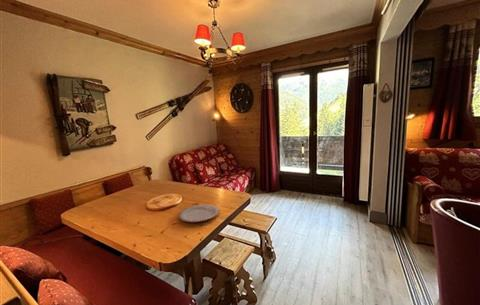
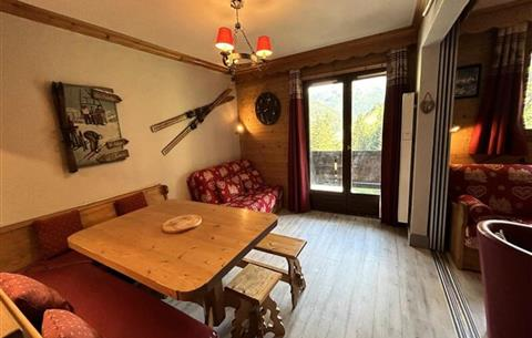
- plate [178,204,220,223]
